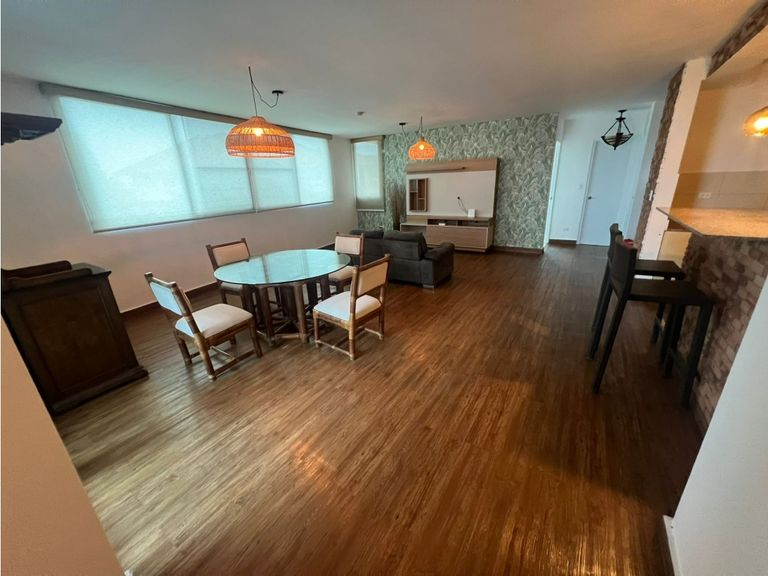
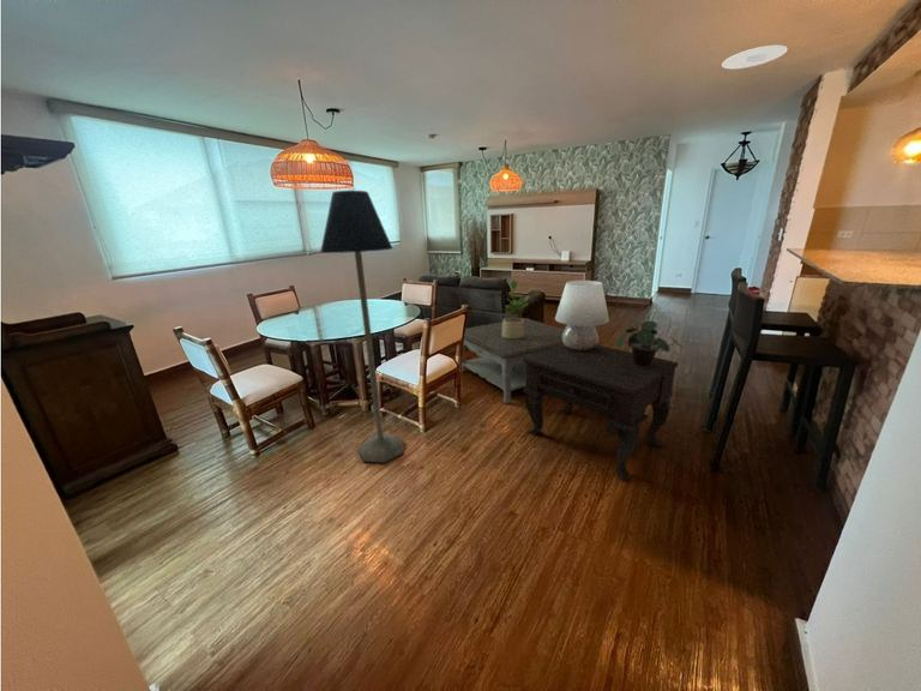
+ floor lamp [319,190,405,464]
+ side table [522,343,680,482]
+ potted plant [501,280,531,338]
+ coffee table [460,317,565,405]
+ recessed light [721,44,789,70]
+ potted plant [615,320,684,367]
+ table lamp [554,280,610,351]
